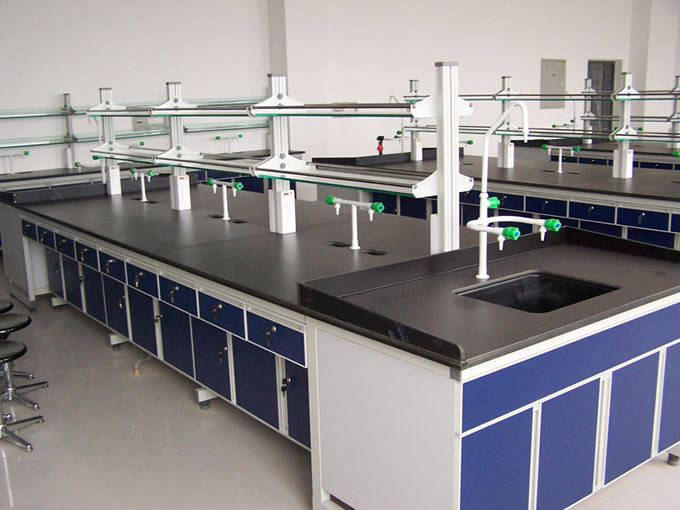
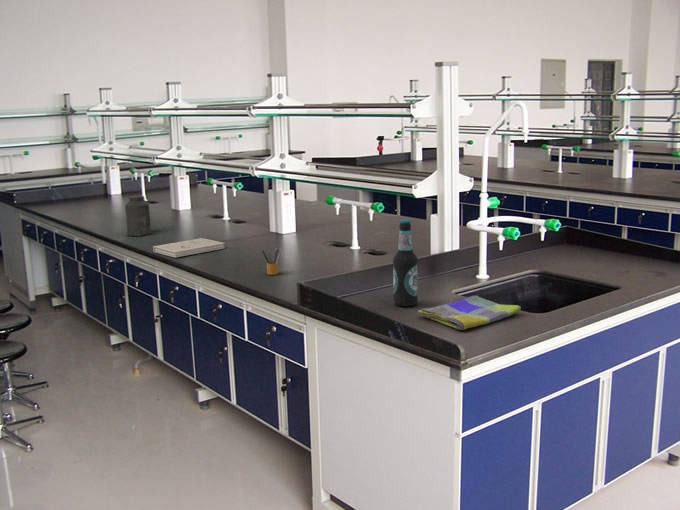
+ pencil box [261,245,283,276]
+ canister [124,195,152,237]
+ book [152,237,226,259]
+ dish towel [417,294,522,331]
+ bottle [392,219,419,307]
